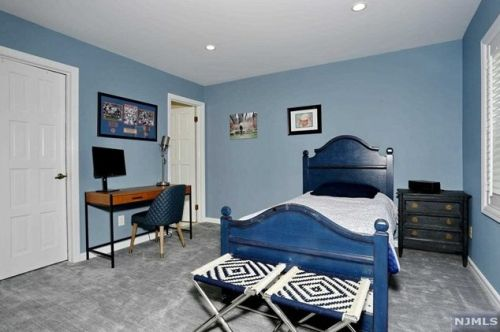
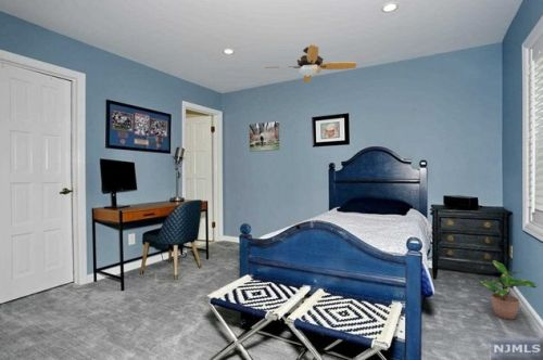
+ potted plant [478,259,538,321]
+ ceiling fan [264,43,357,83]
